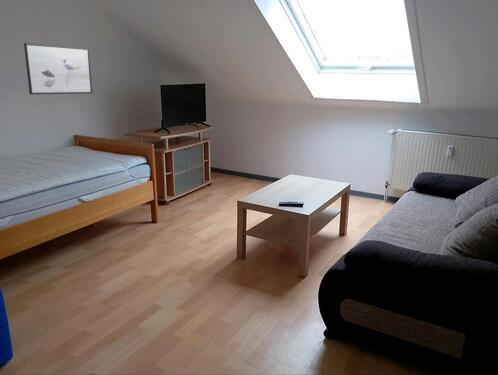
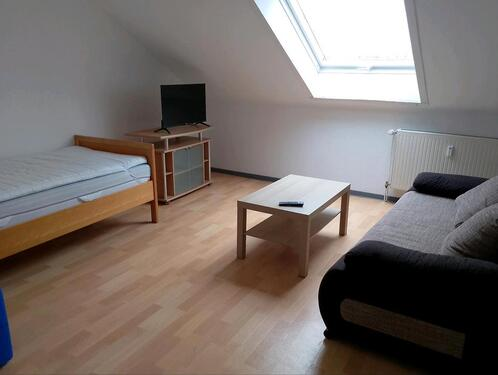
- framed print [23,42,94,95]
